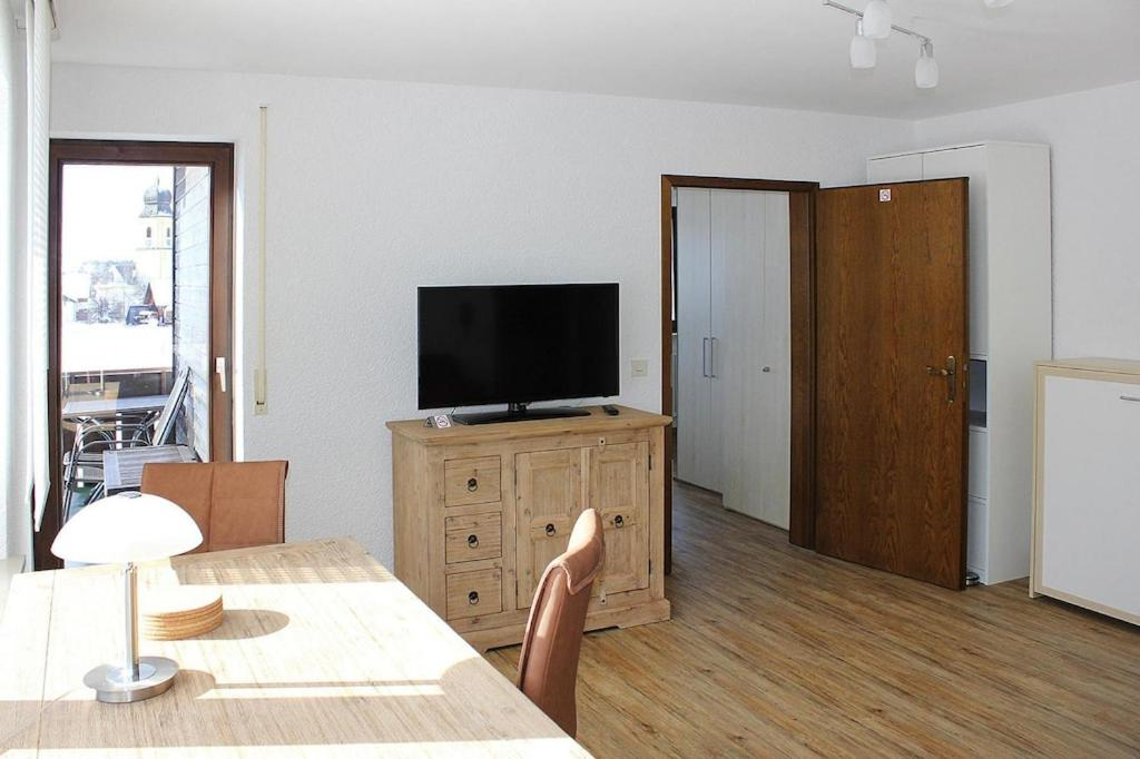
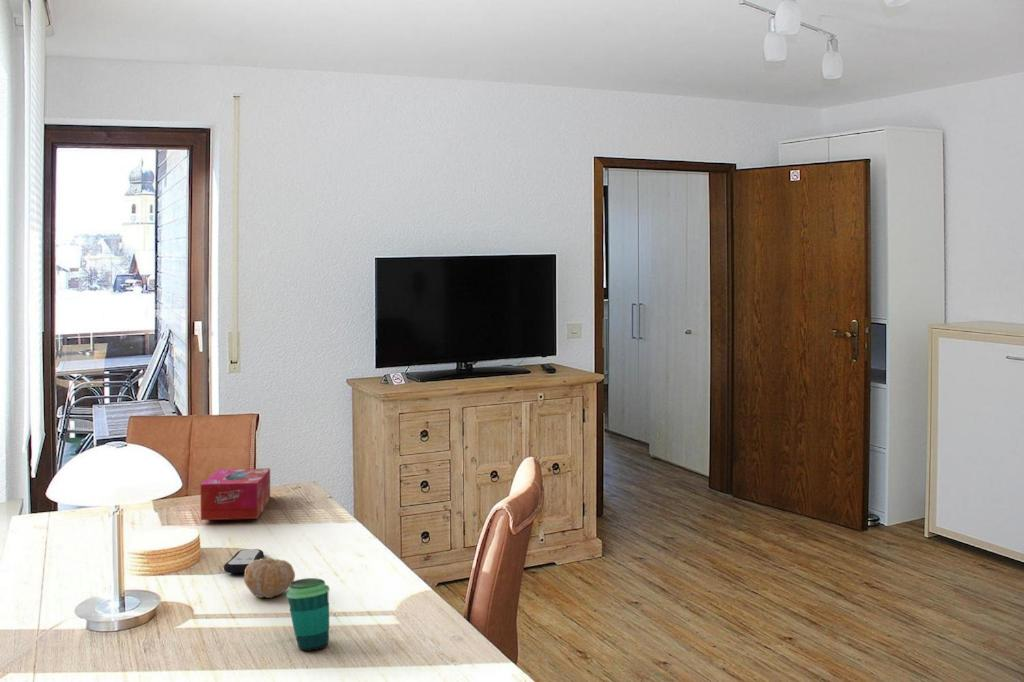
+ remote control [223,548,265,574]
+ fruit [243,557,296,599]
+ tissue box [200,467,271,521]
+ cup [286,577,331,651]
